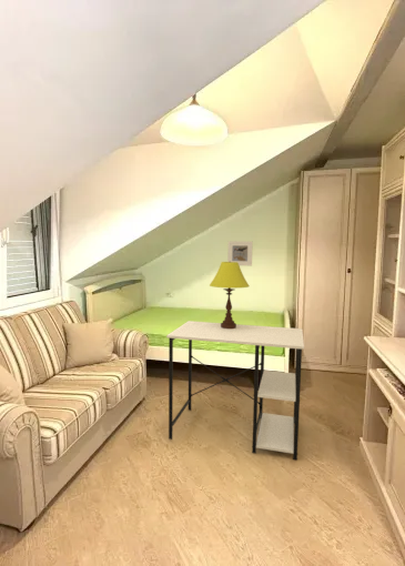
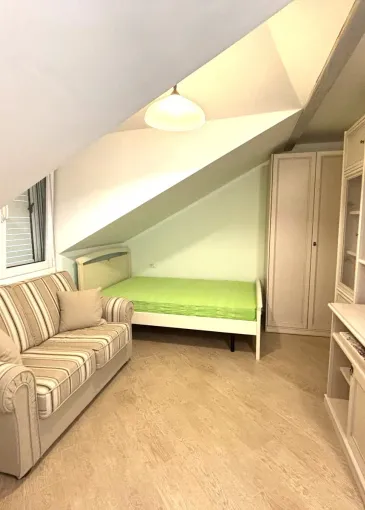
- table lamp [209,261,250,329]
- desk [165,320,305,461]
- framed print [226,240,254,267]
